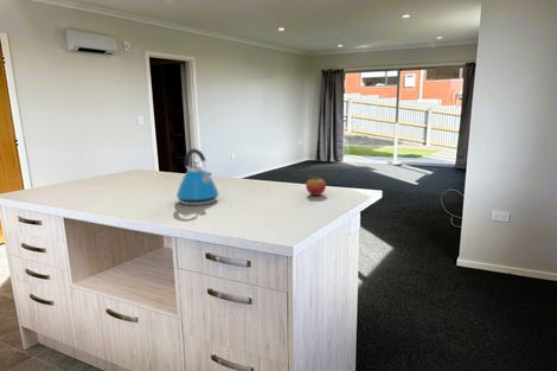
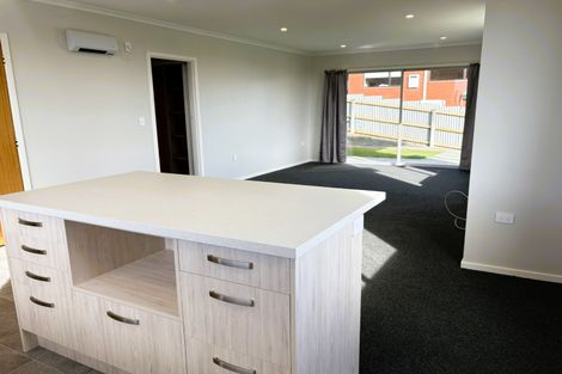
- fruit [305,173,327,197]
- kettle [175,147,220,206]
